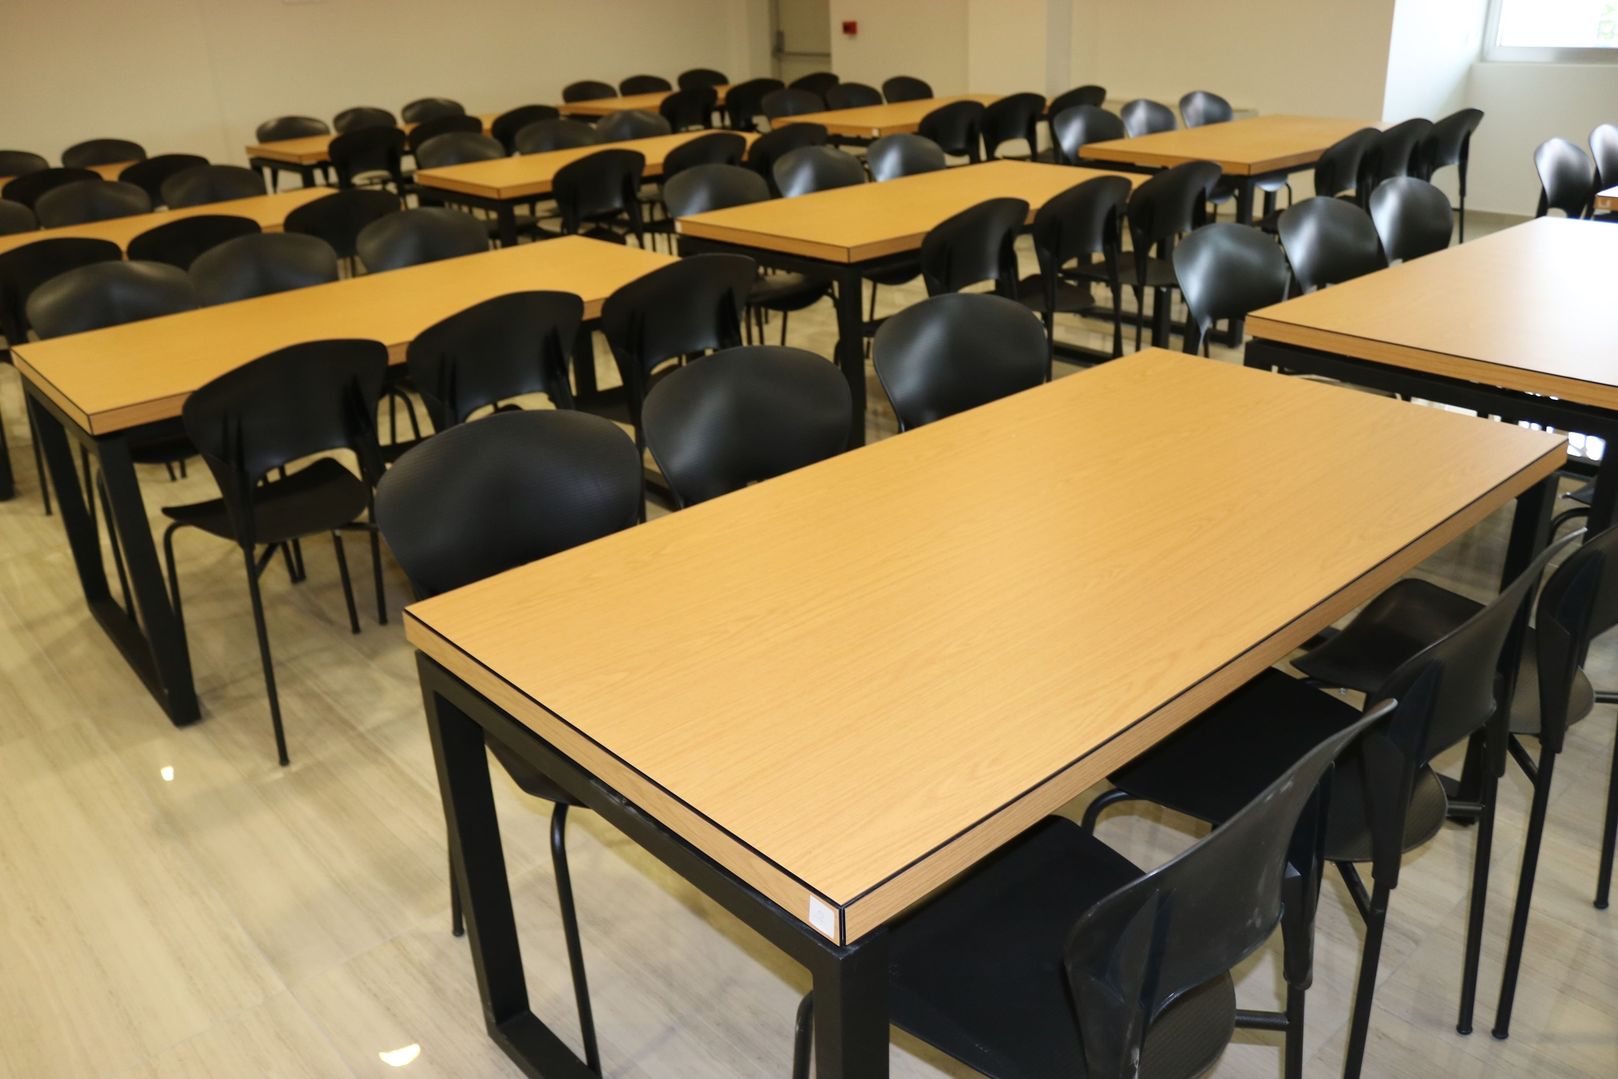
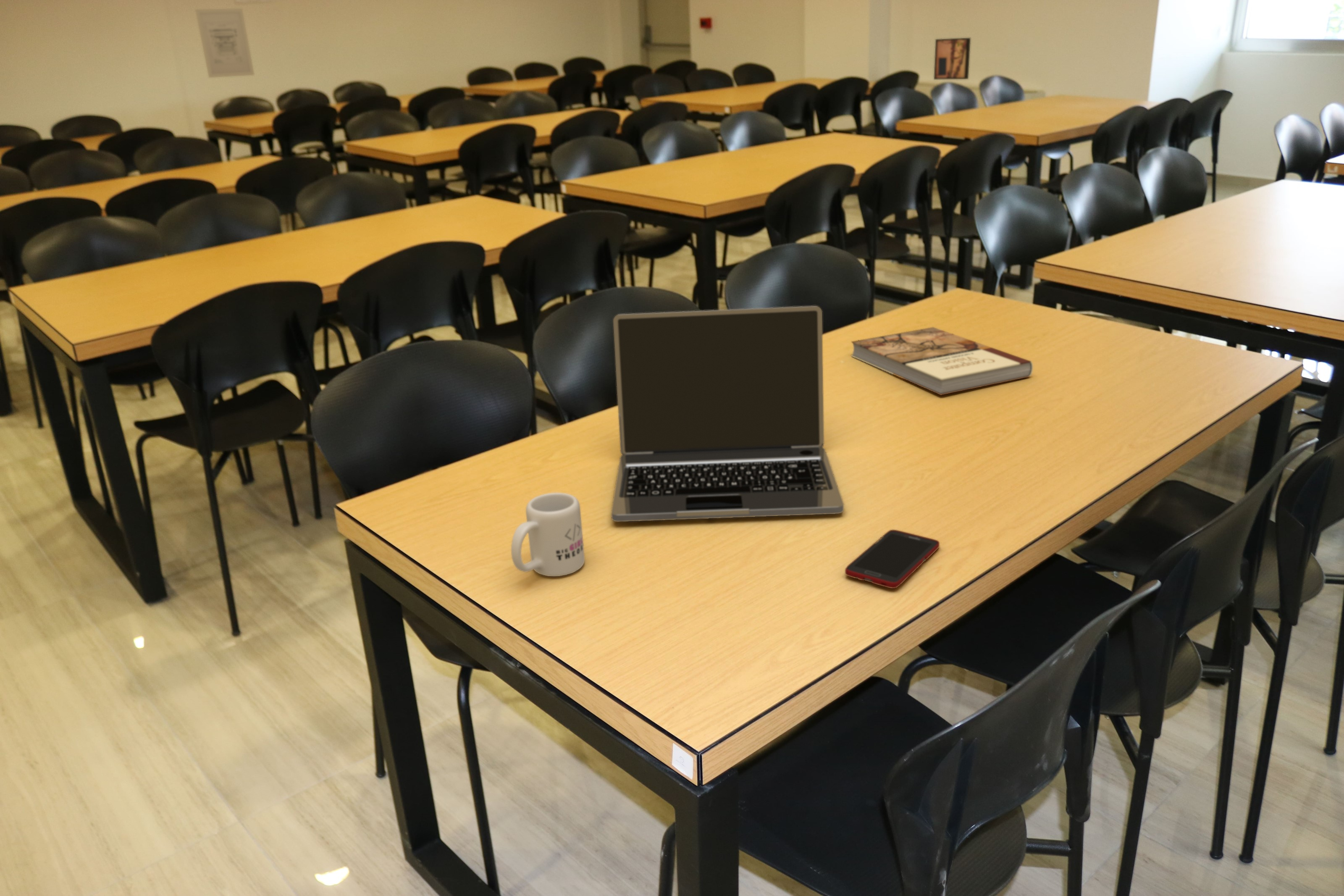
+ book [851,327,1034,396]
+ mug [511,492,585,577]
+ wall art [933,37,971,80]
+ laptop [611,305,844,522]
+ cell phone [845,529,940,589]
+ wall art [195,8,255,78]
